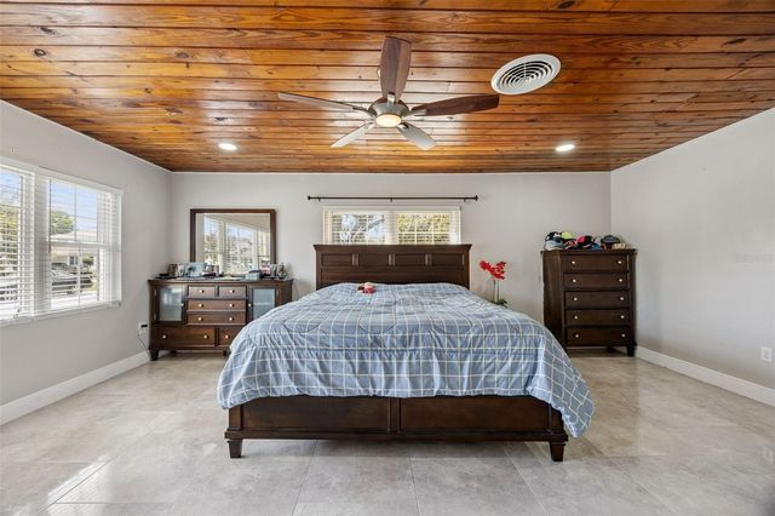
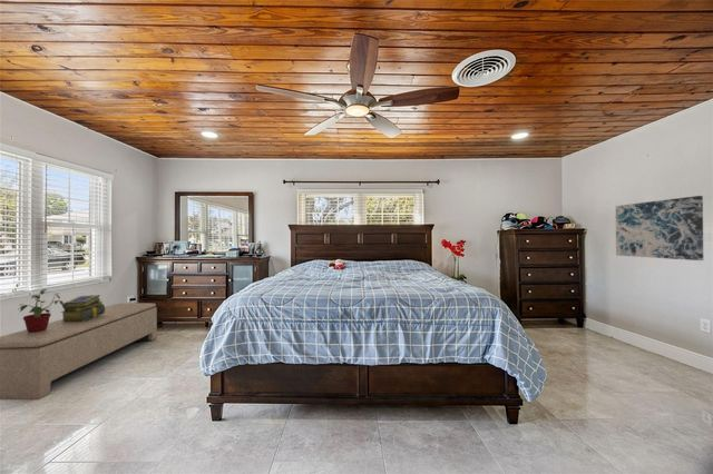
+ wall art [615,195,704,261]
+ bench [0,302,158,401]
+ potted plant [17,288,65,333]
+ stack of books [60,294,106,323]
